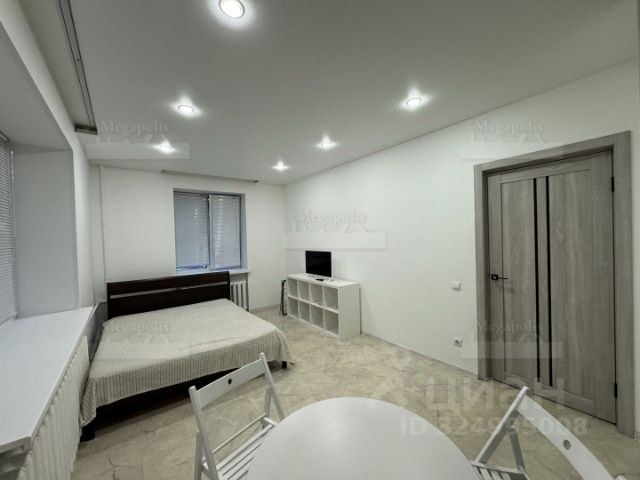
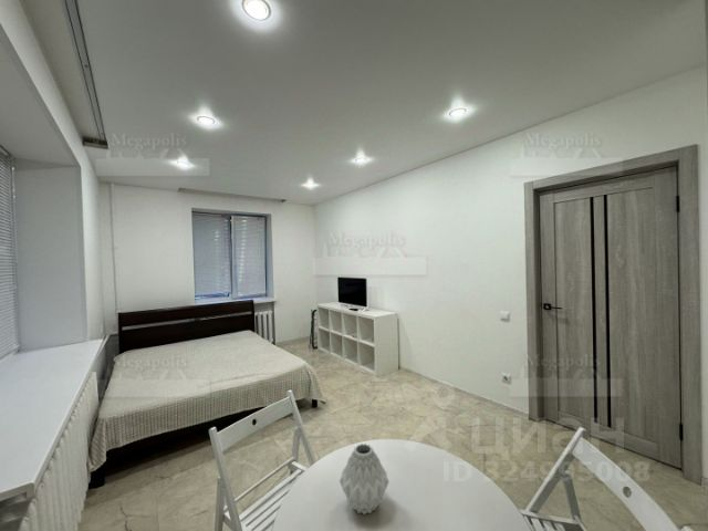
+ vase [339,442,391,516]
